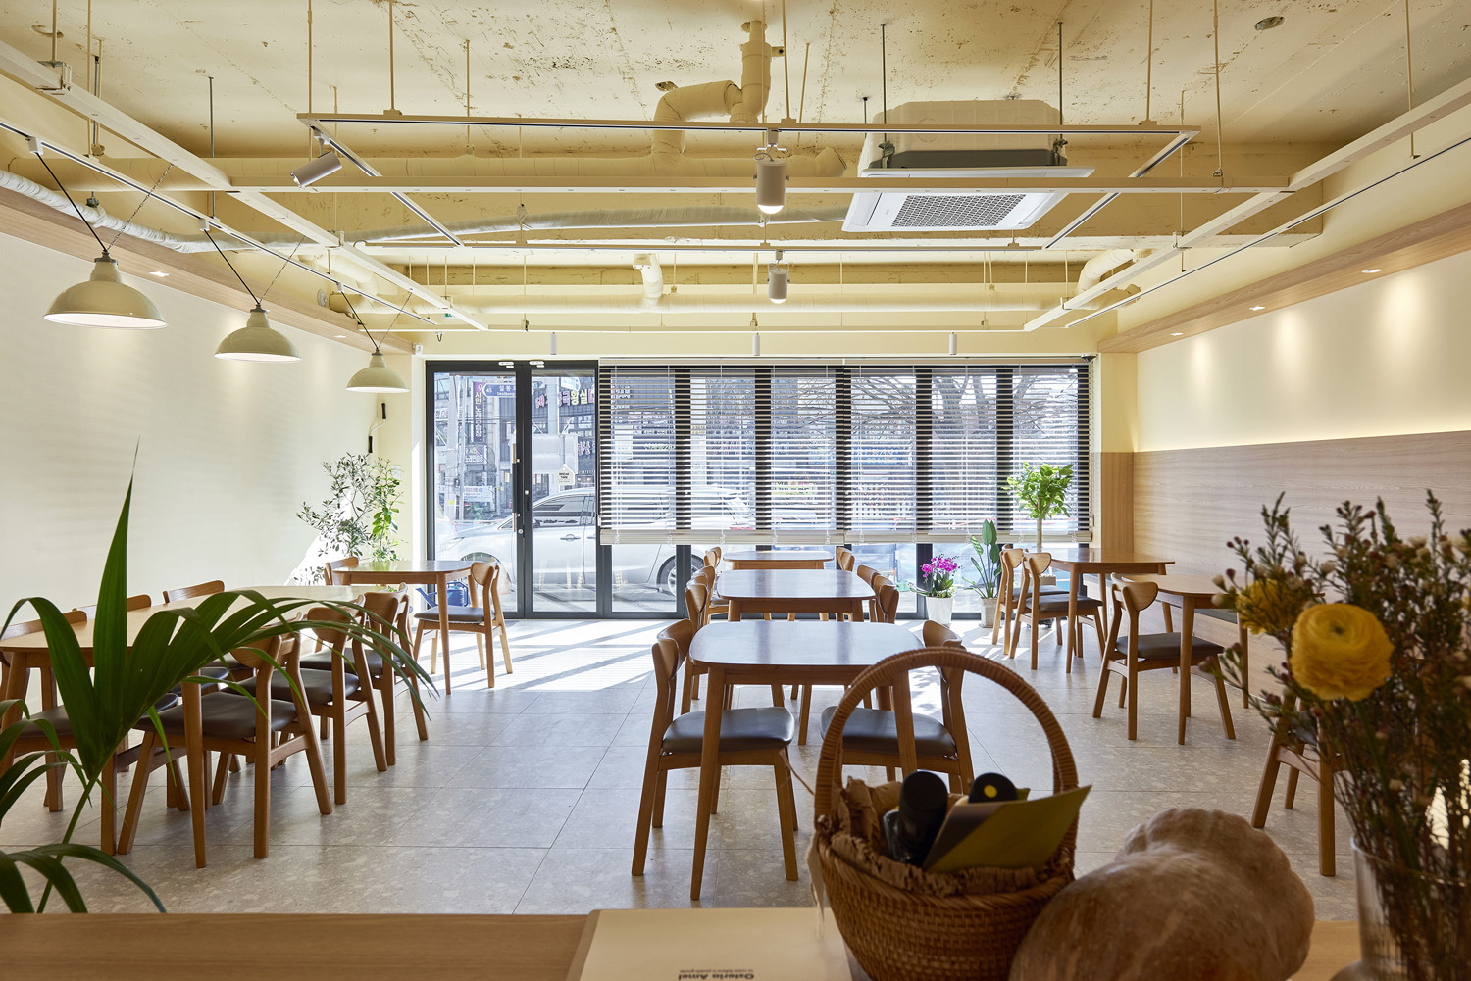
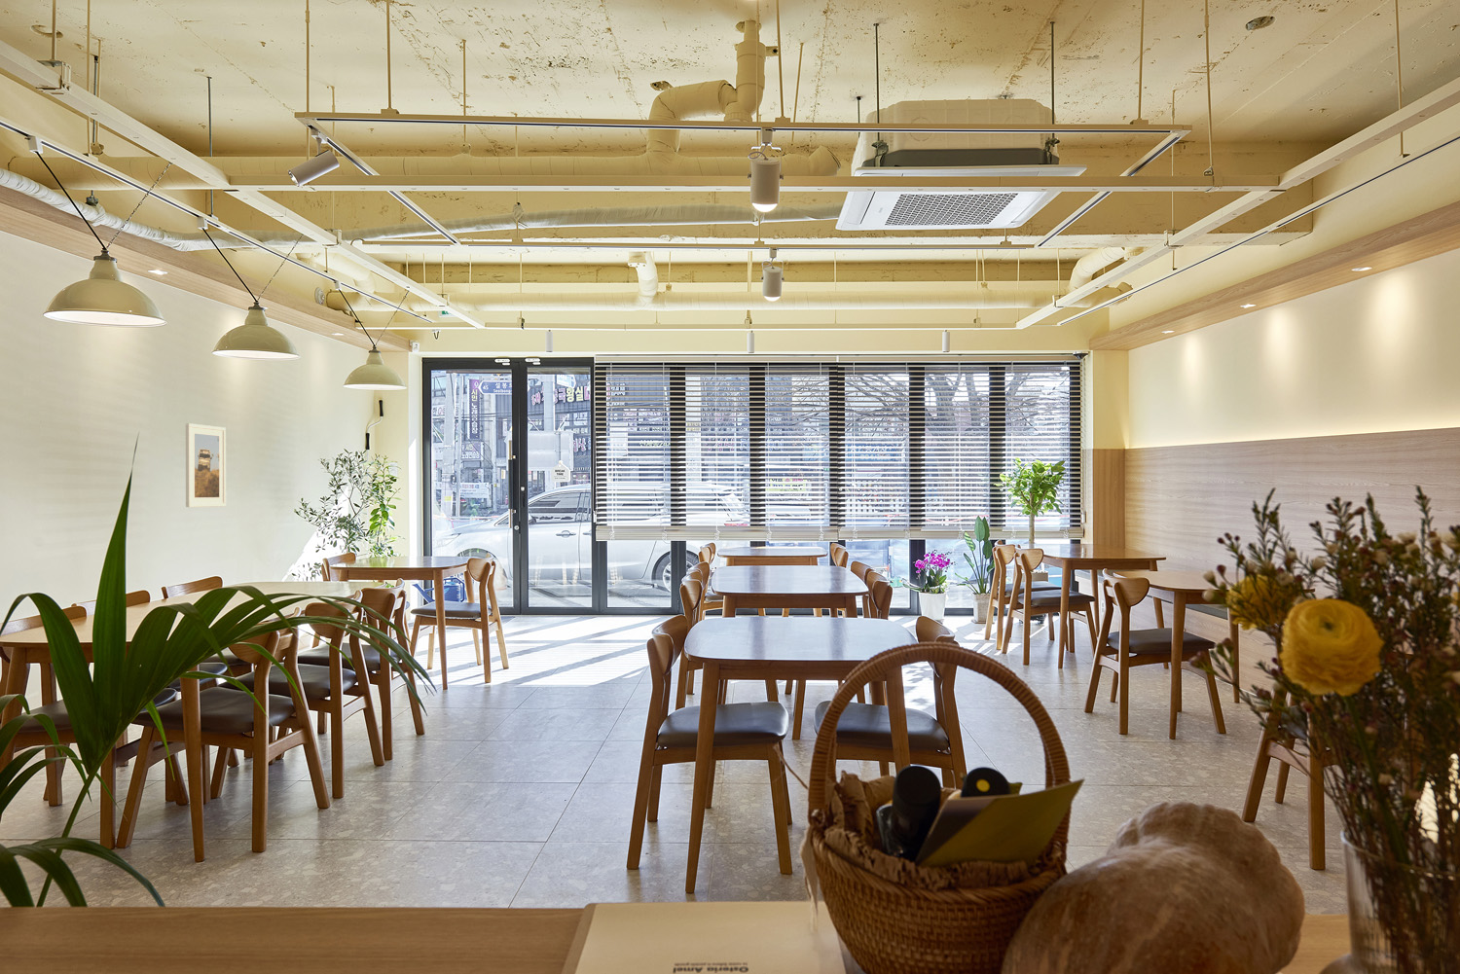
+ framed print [185,422,227,508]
